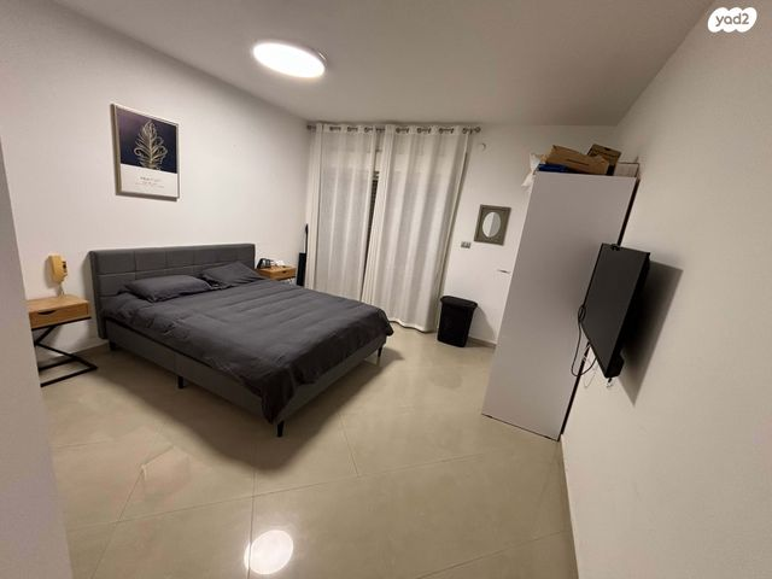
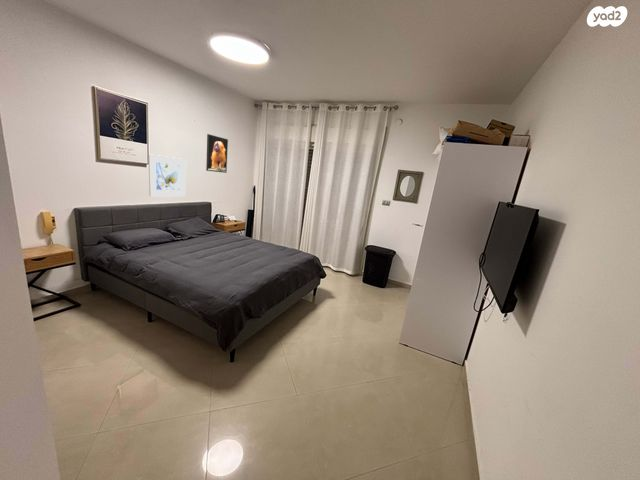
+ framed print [148,153,187,197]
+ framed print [205,133,229,174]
